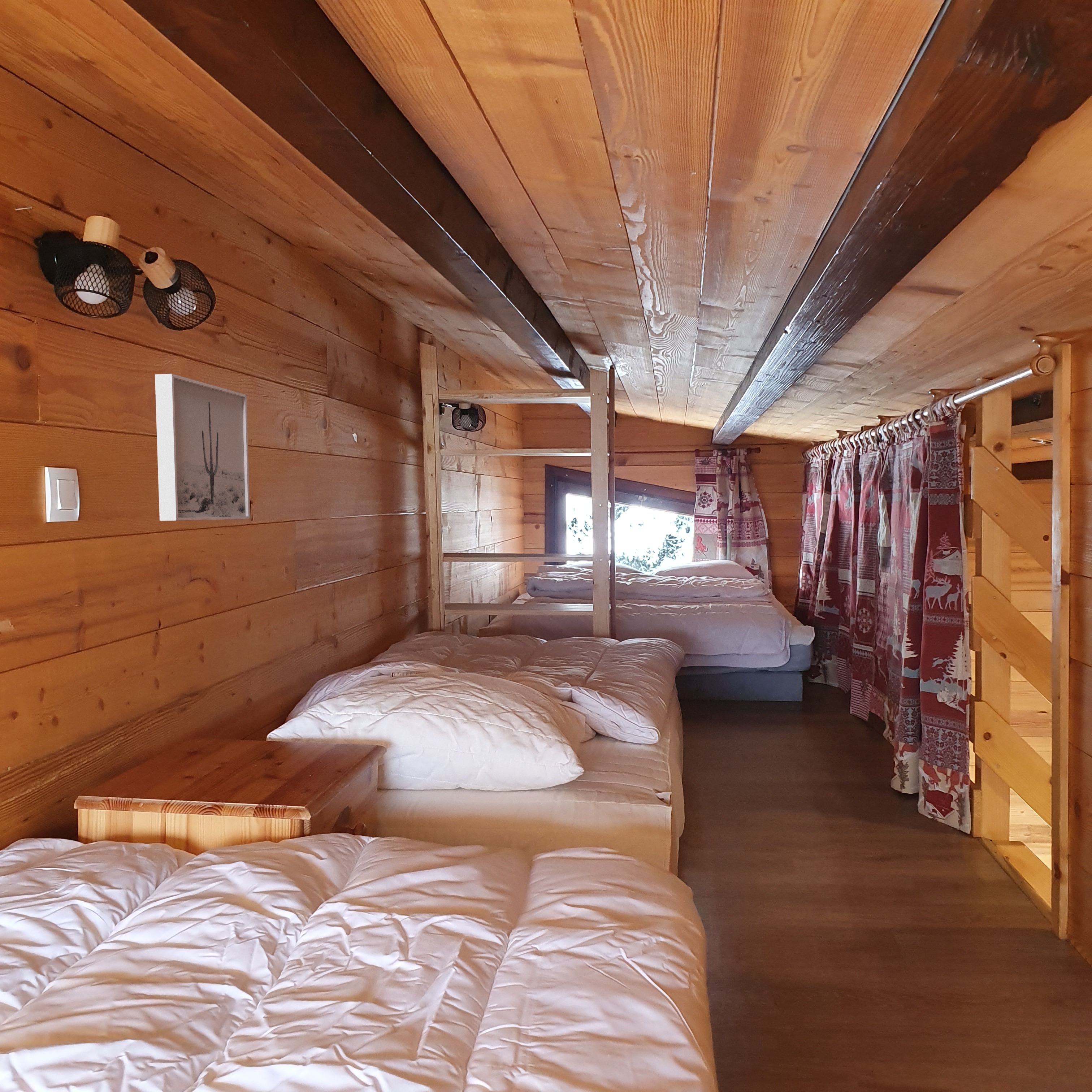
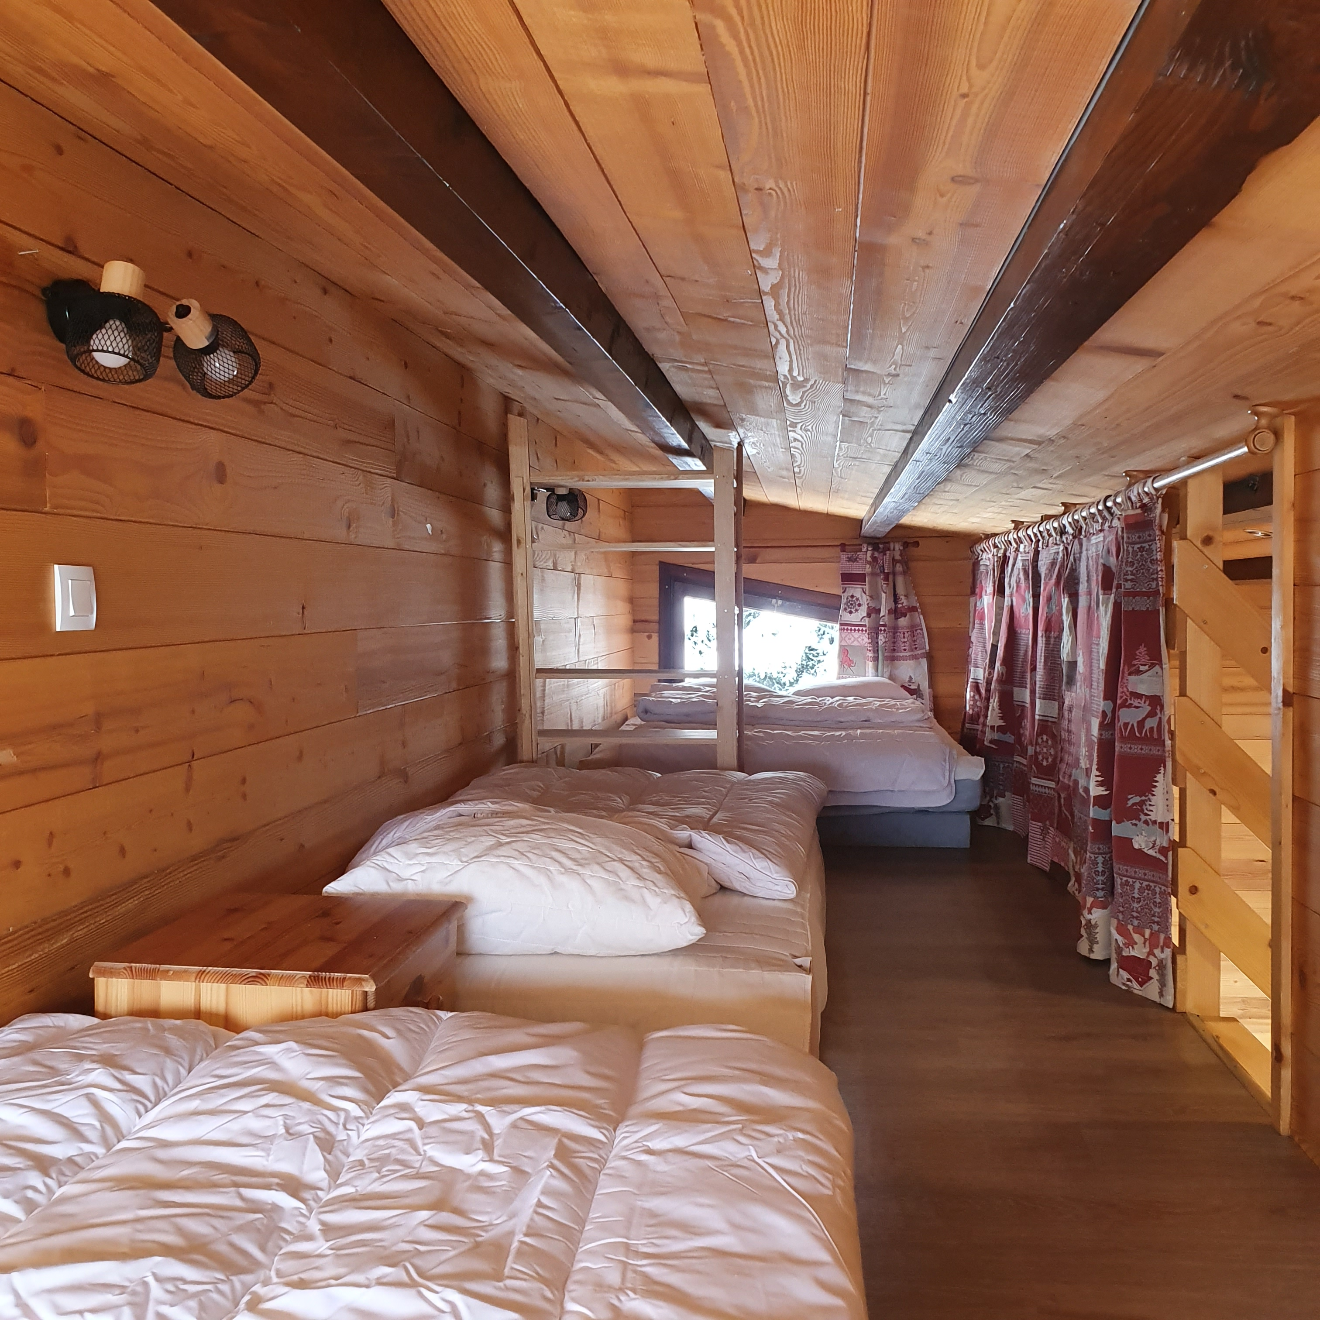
- wall art [155,373,250,521]
